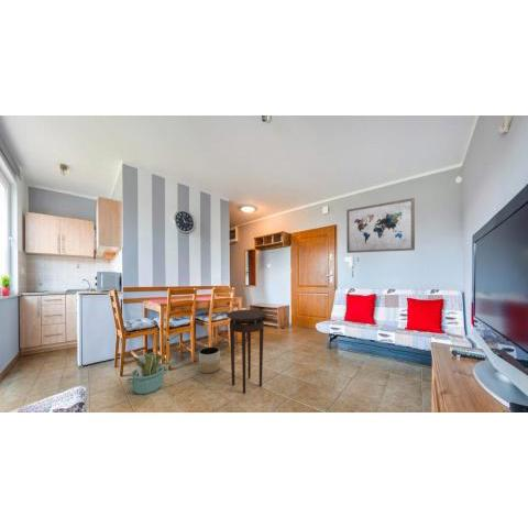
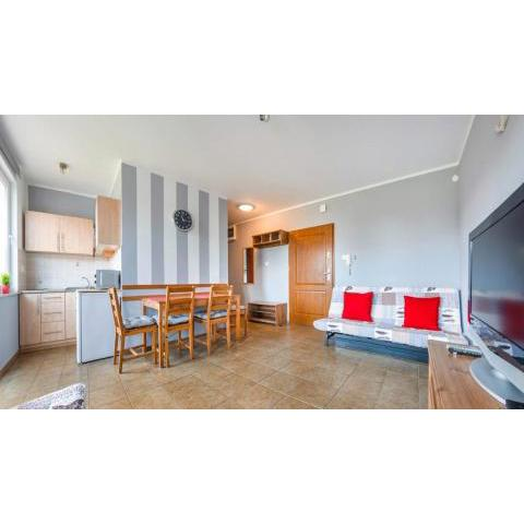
- stool [226,309,267,395]
- decorative plant [125,351,173,395]
- planter [198,345,221,374]
- wall art [345,197,416,254]
